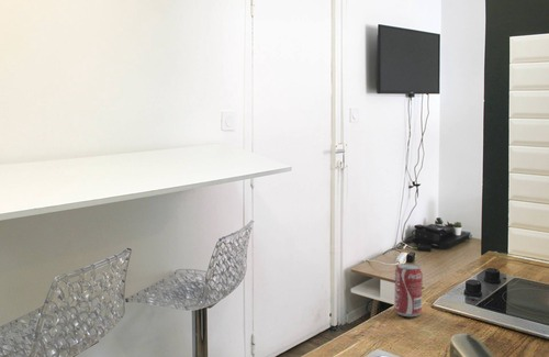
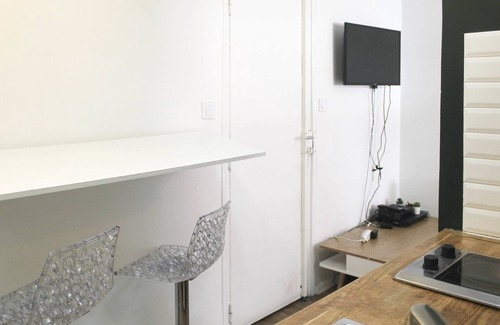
- beverage can [393,263,424,317]
